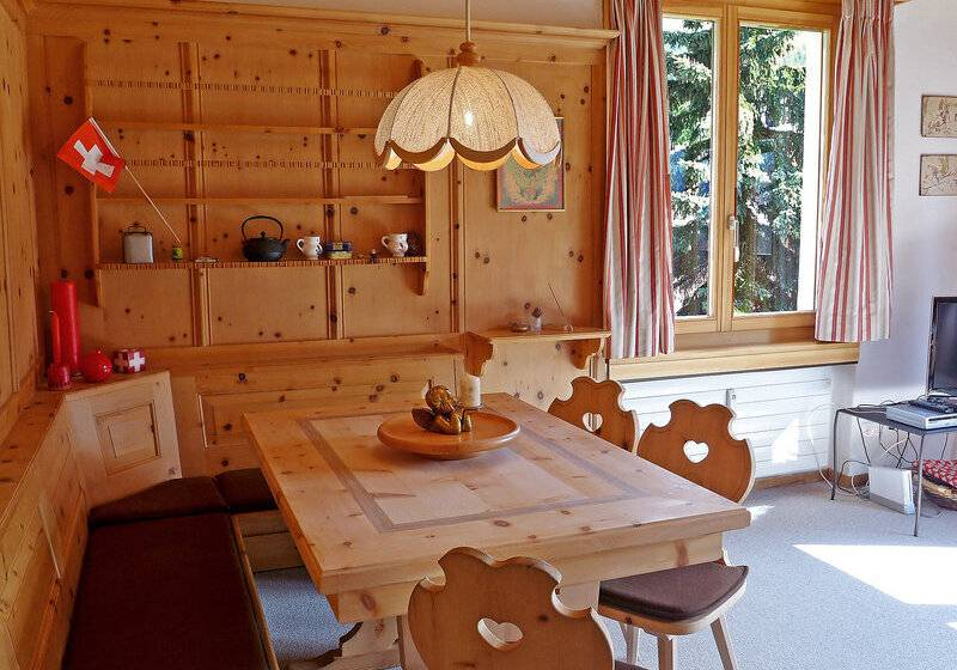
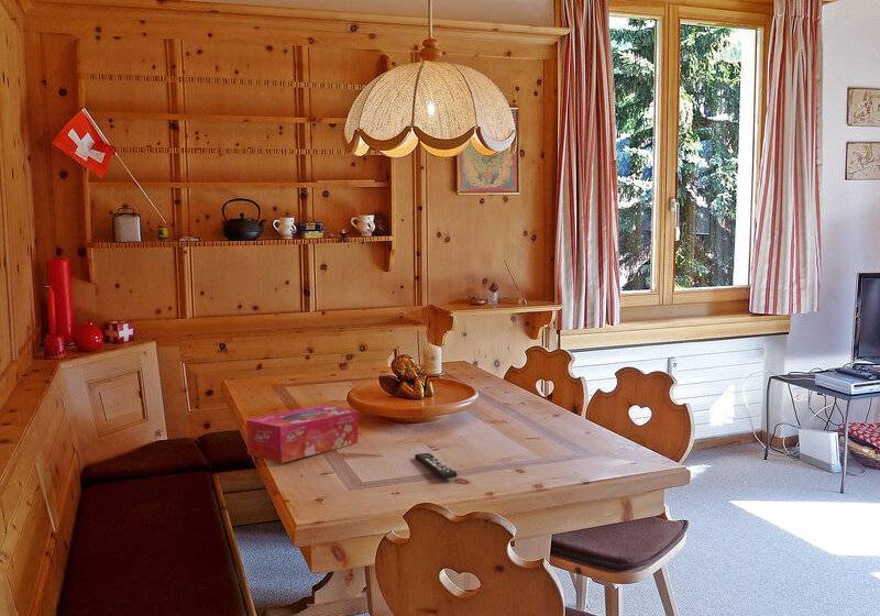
+ remote control [414,452,458,480]
+ tissue box [245,404,359,464]
